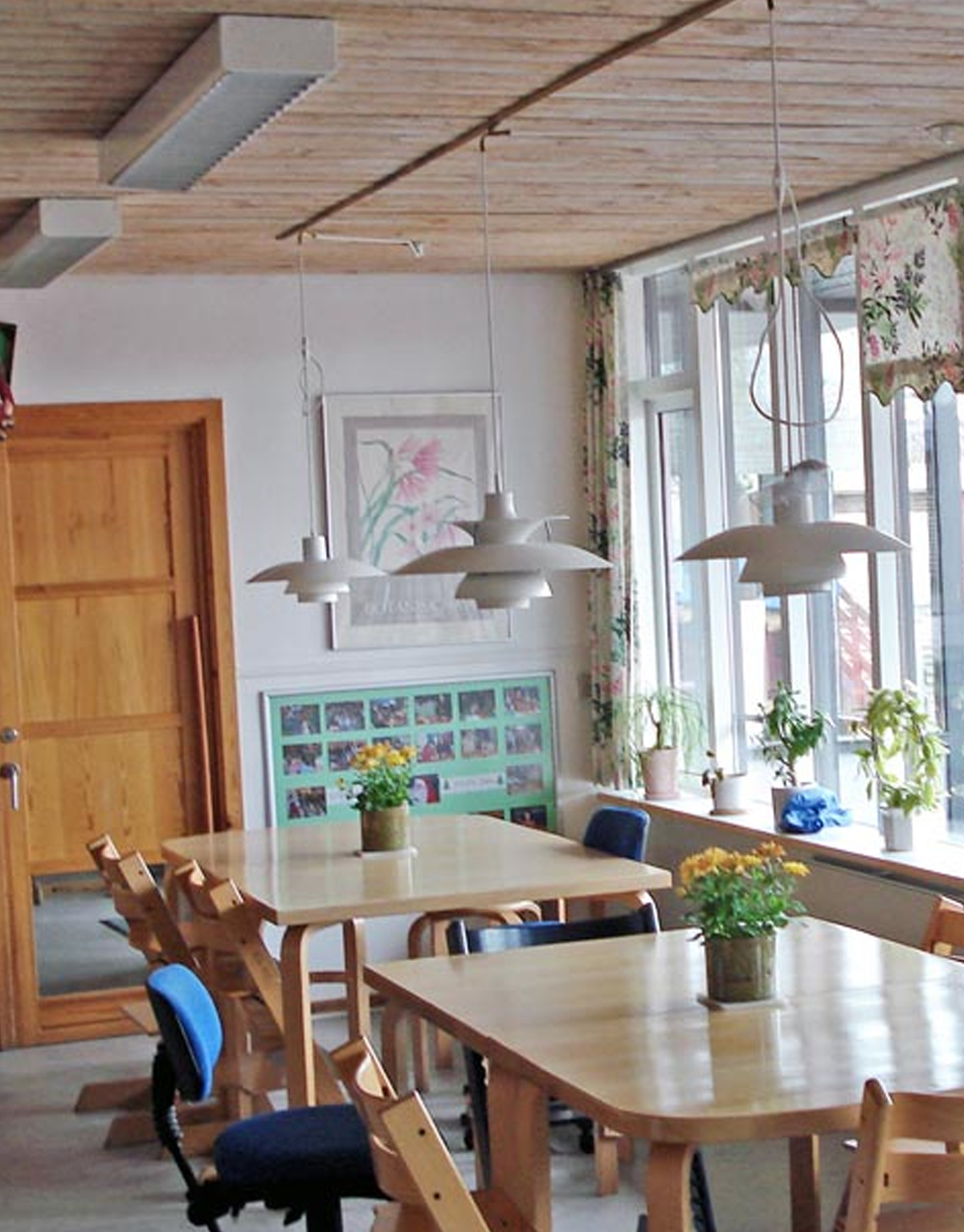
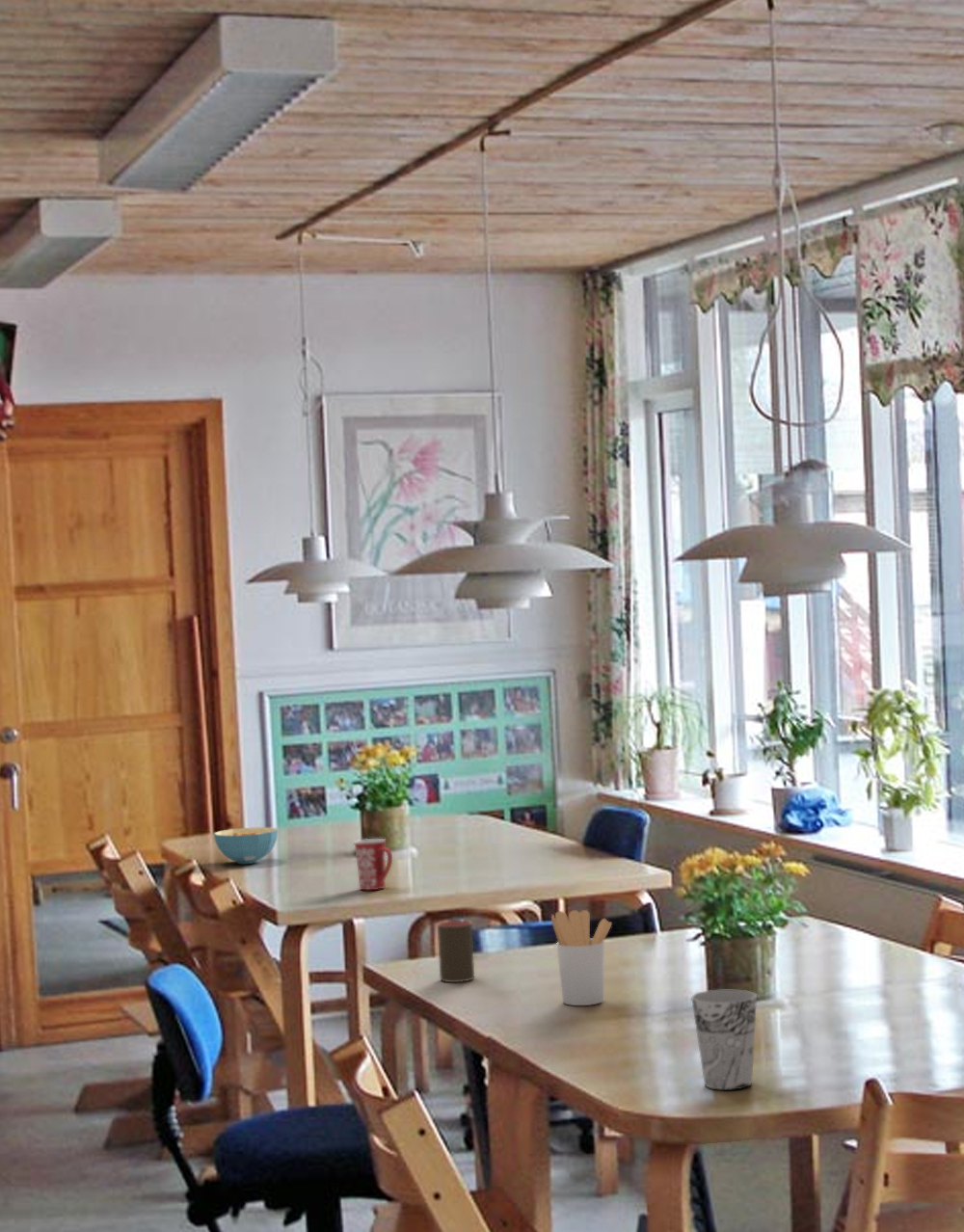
+ cup [437,920,475,983]
+ cup [690,989,758,1091]
+ utensil holder [550,909,612,1006]
+ cereal bowl [213,826,279,865]
+ mug [353,838,393,891]
